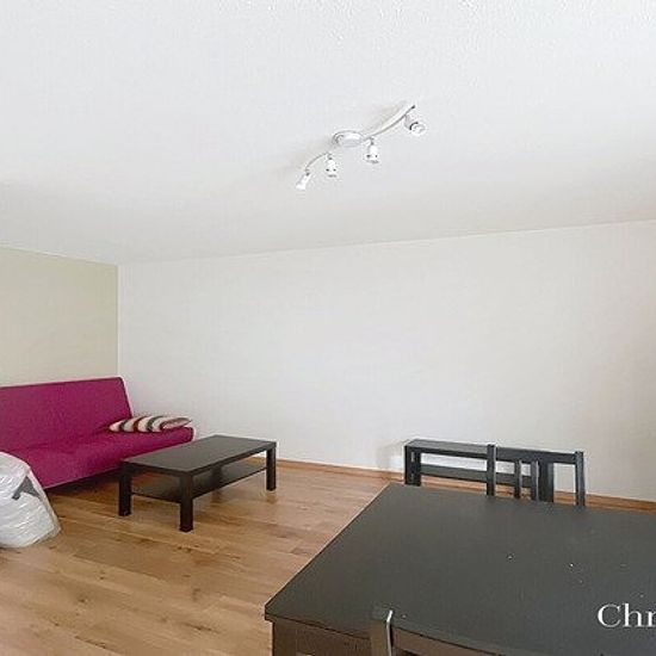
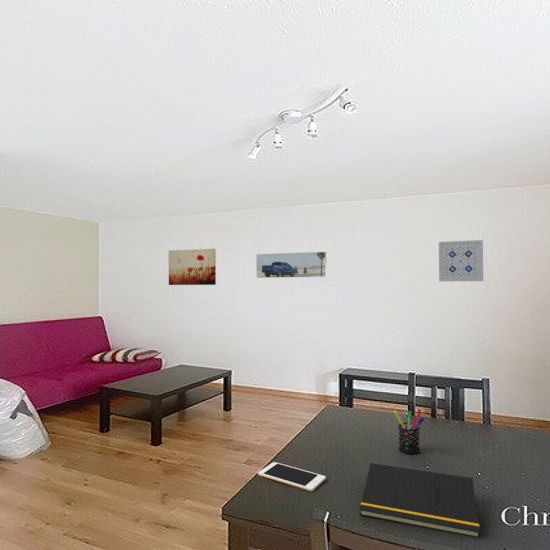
+ notepad [359,462,481,539]
+ wall art [438,239,484,282]
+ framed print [255,251,328,279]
+ wall art [168,248,217,286]
+ pen holder [393,408,425,455]
+ cell phone [257,461,327,492]
